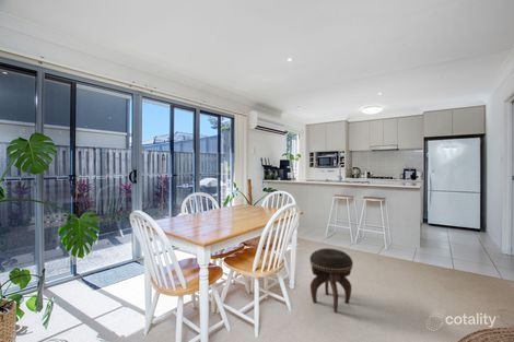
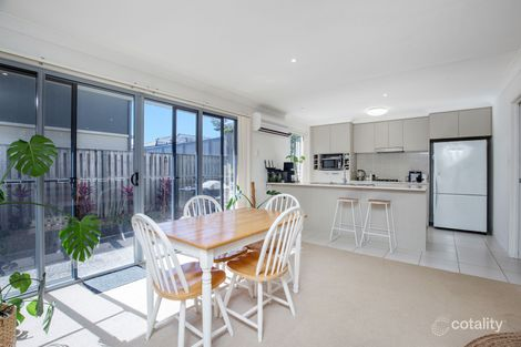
- footstool [308,247,354,314]
